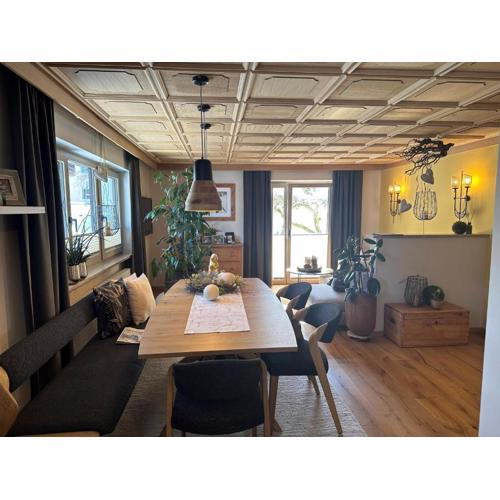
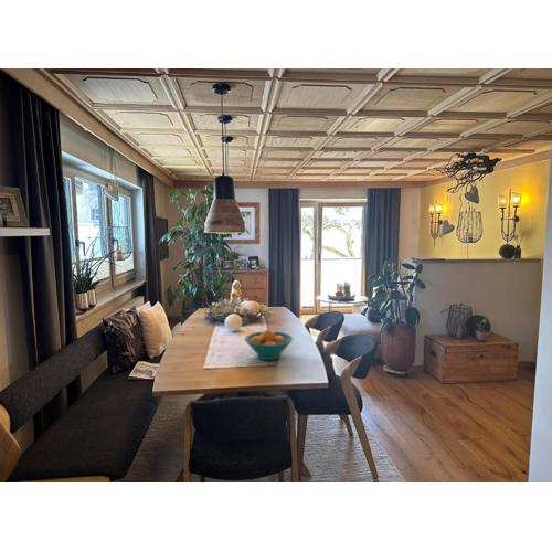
+ fruit bowl [243,328,294,361]
